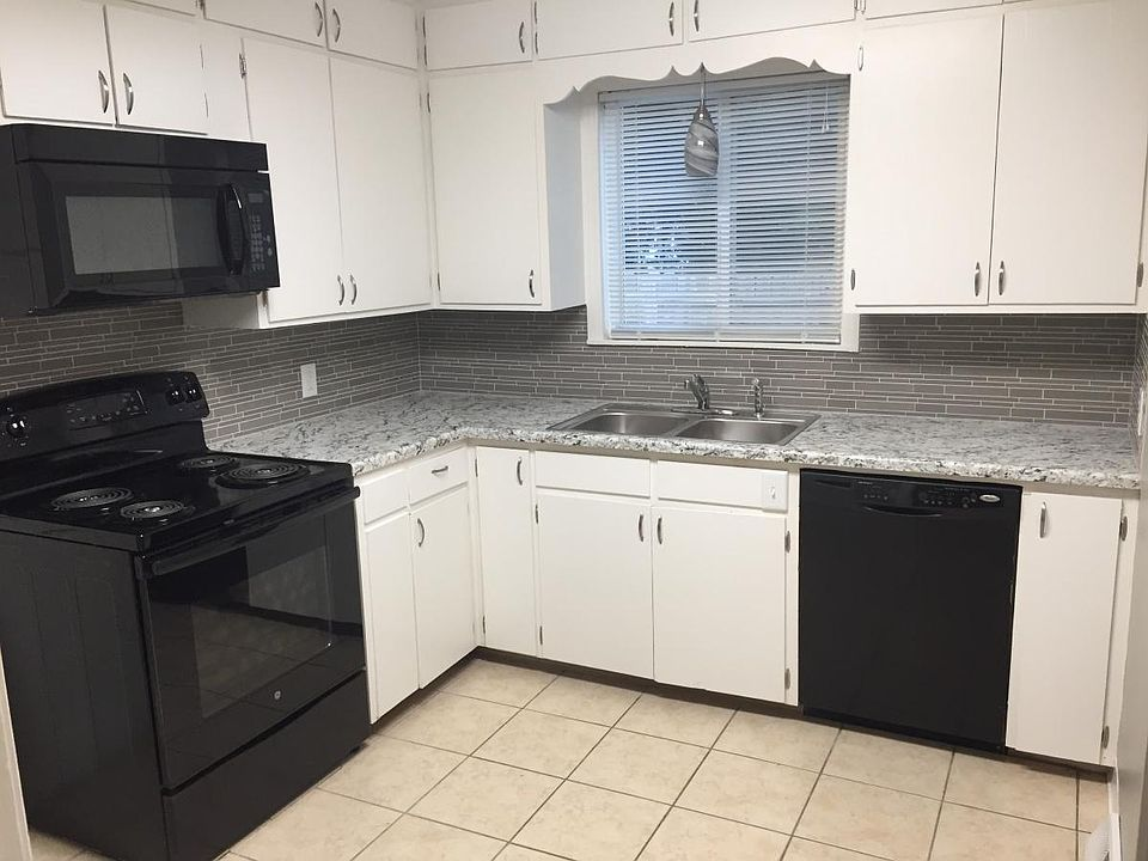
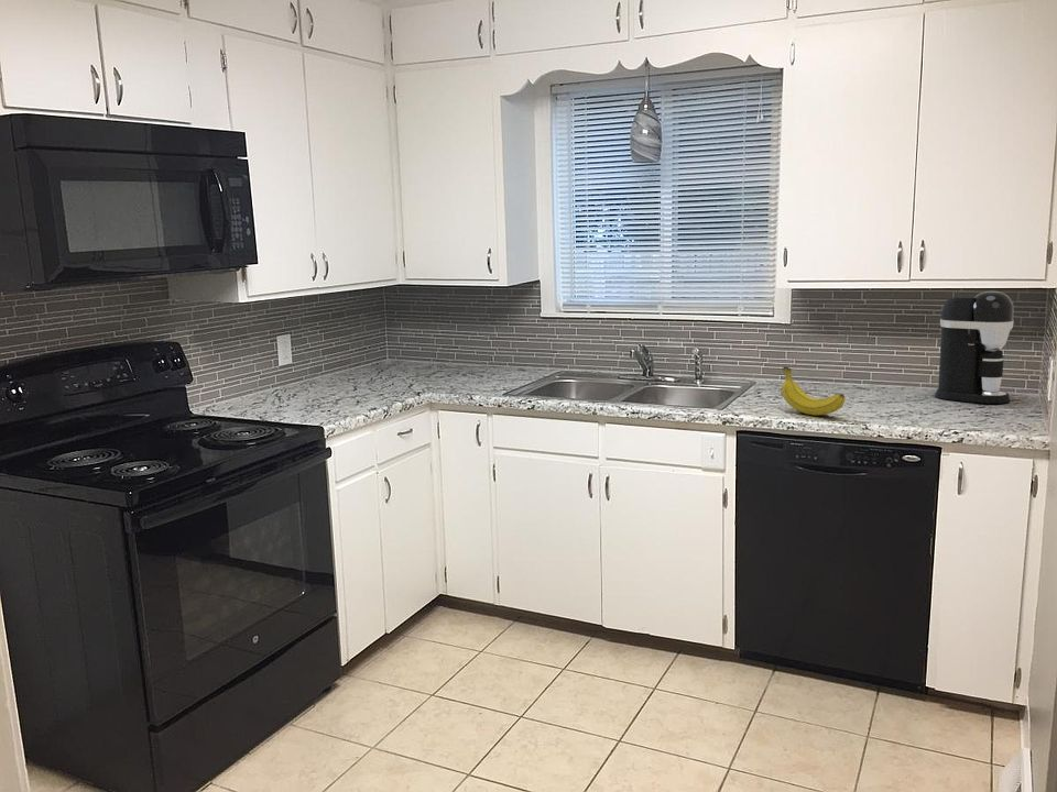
+ fruit [781,365,846,416]
+ coffee maker [934,290,1015,405]
